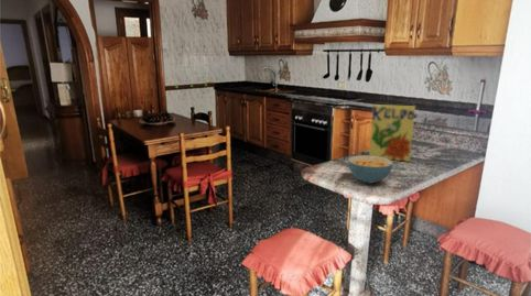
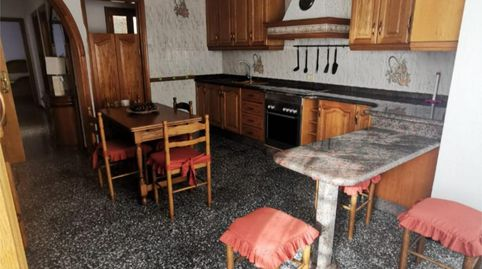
- cereal box [368,103,416,163]
- cereal bowl [347,154,394,185]
